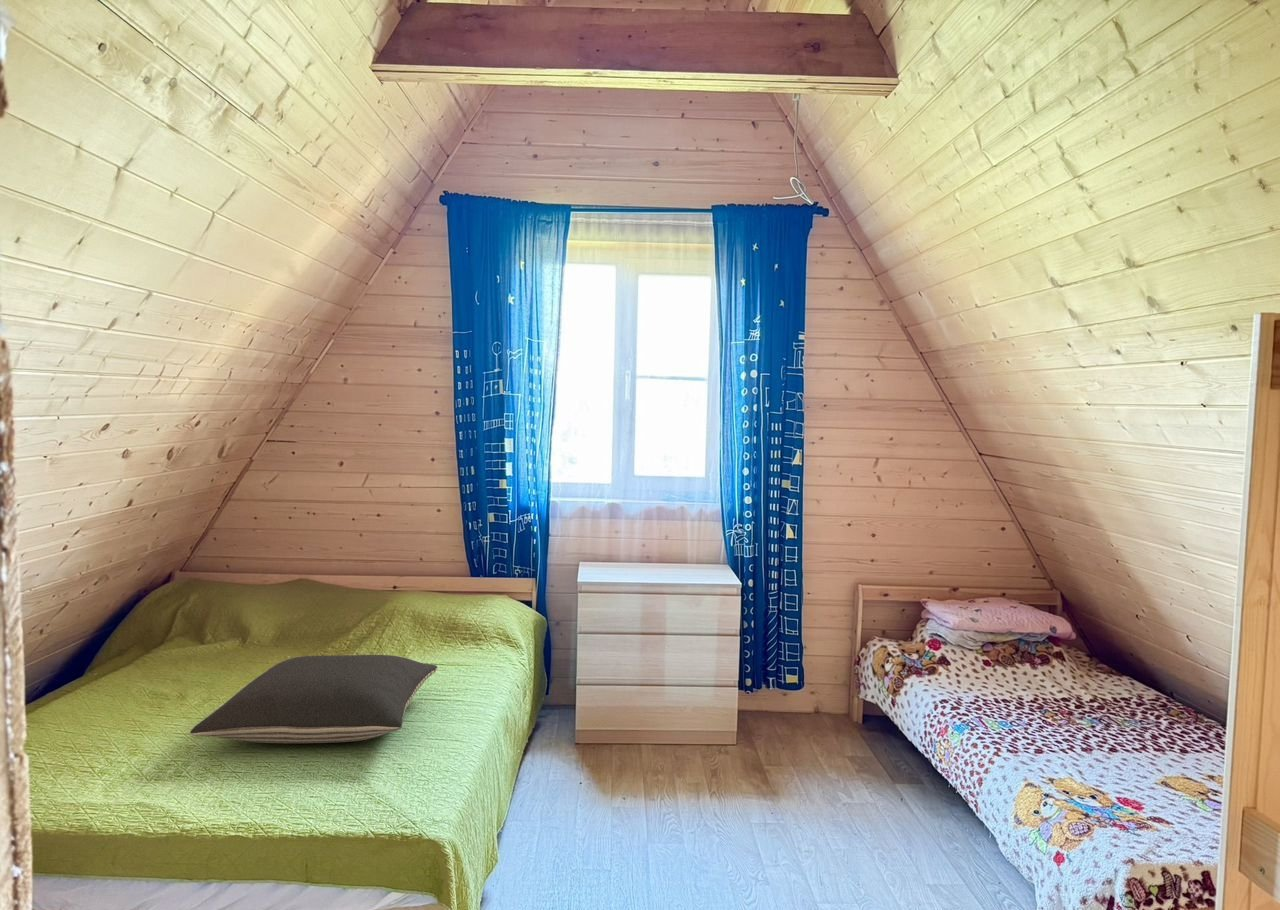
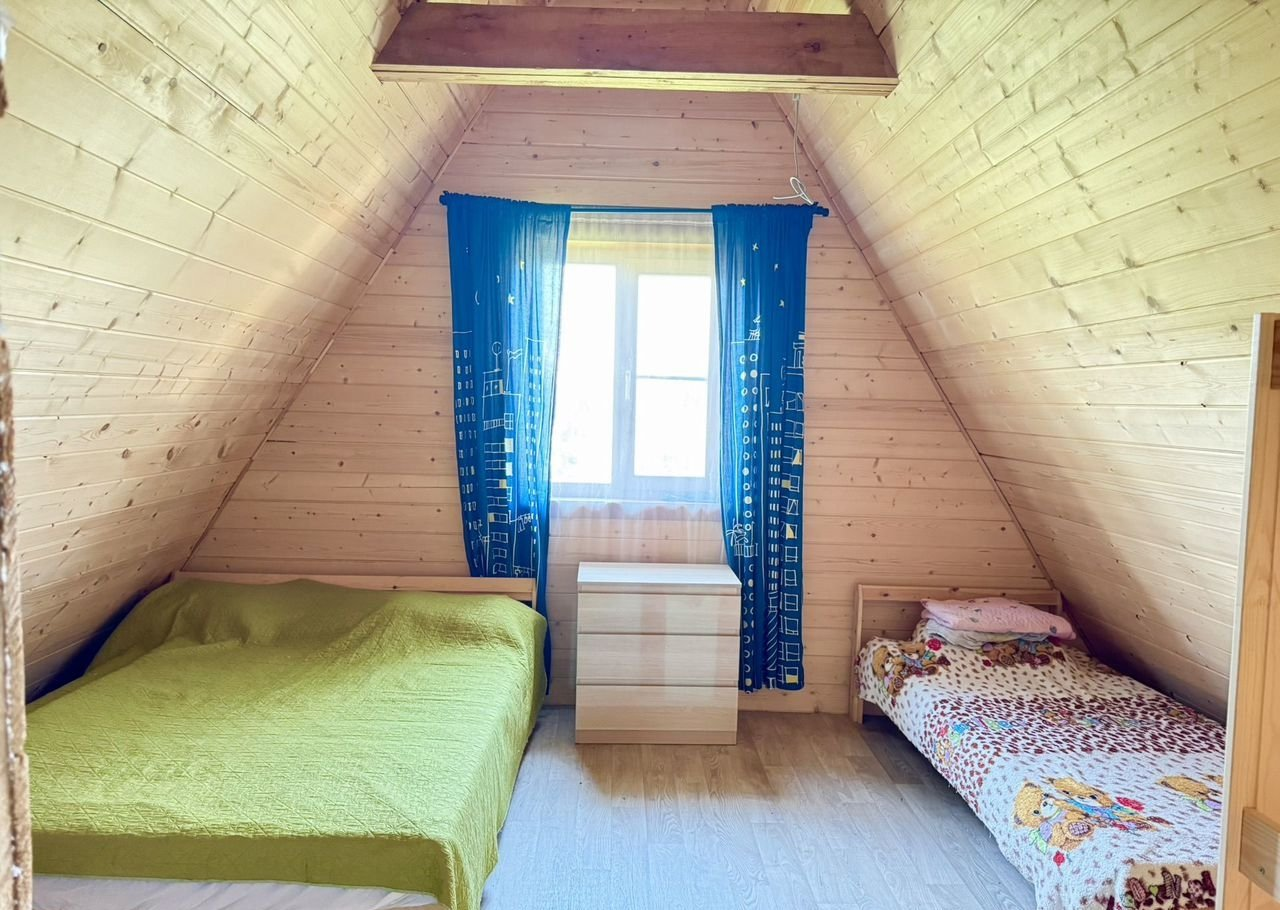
- pillow [189,654,438,744]
